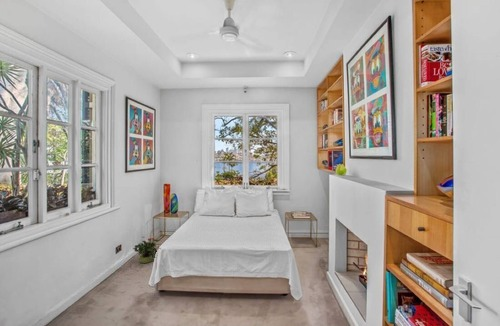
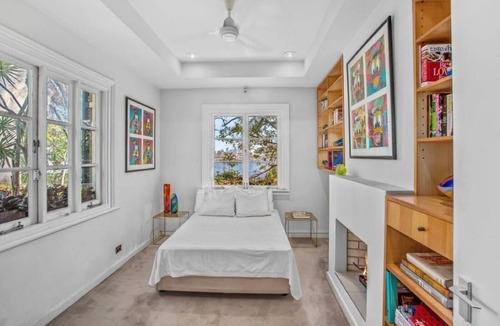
- potted plant [132,236,161,264]
